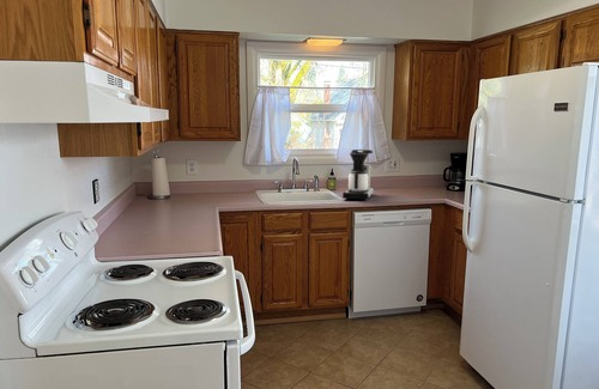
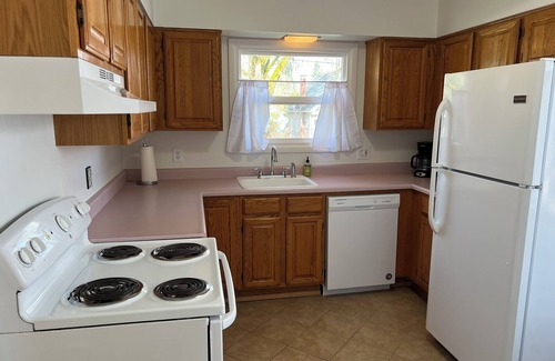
- coffee maker [341,148,375,202]
